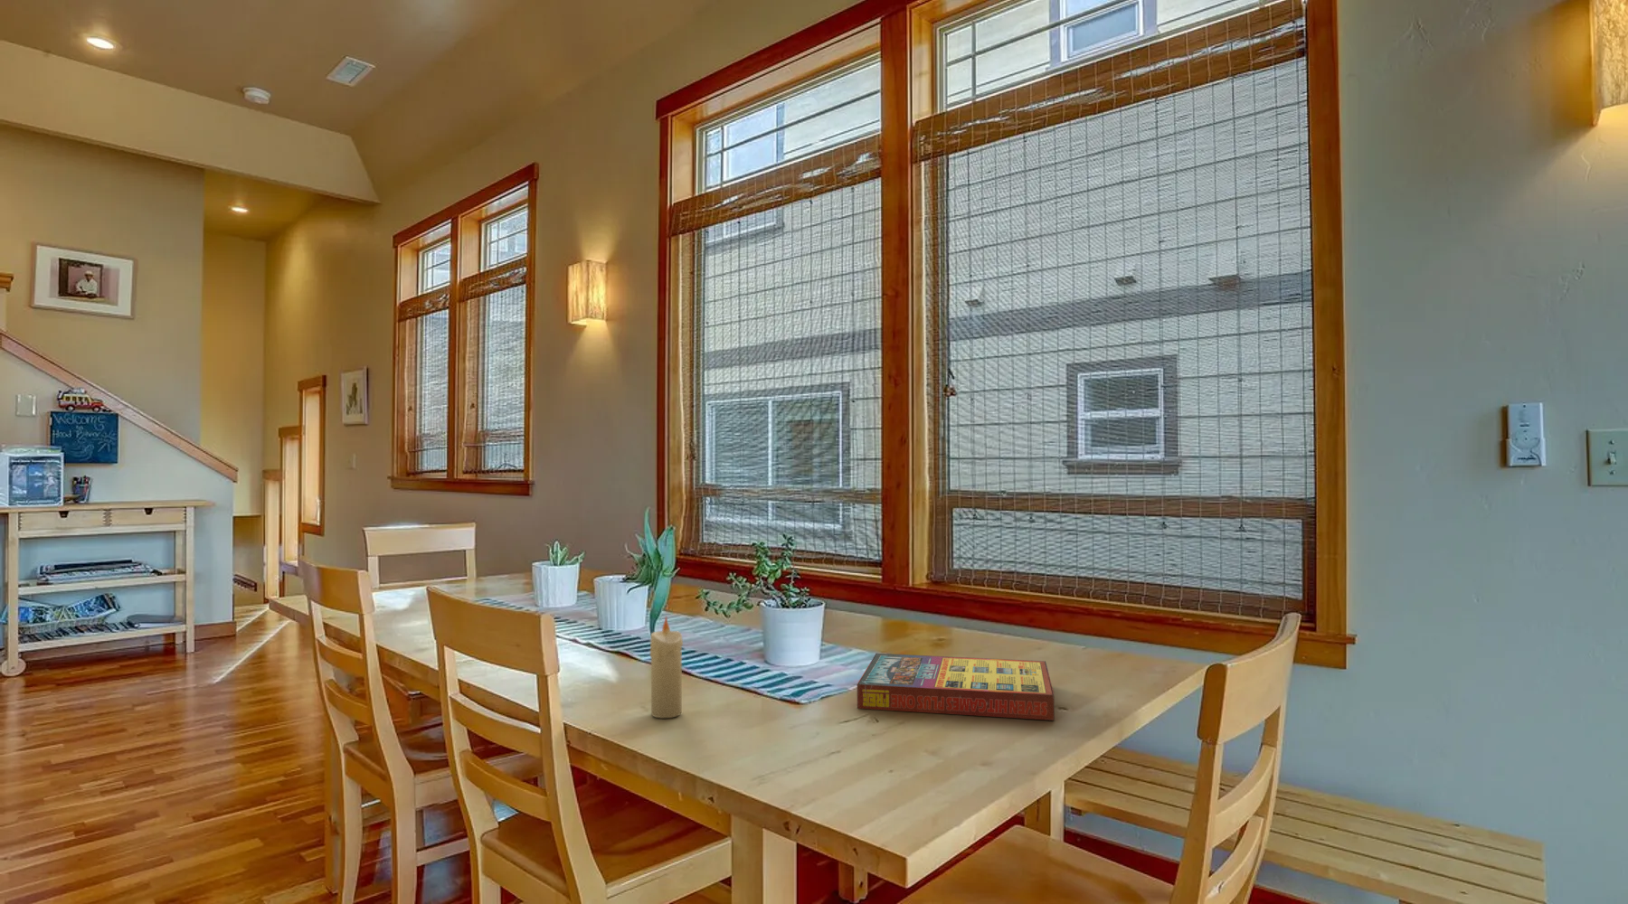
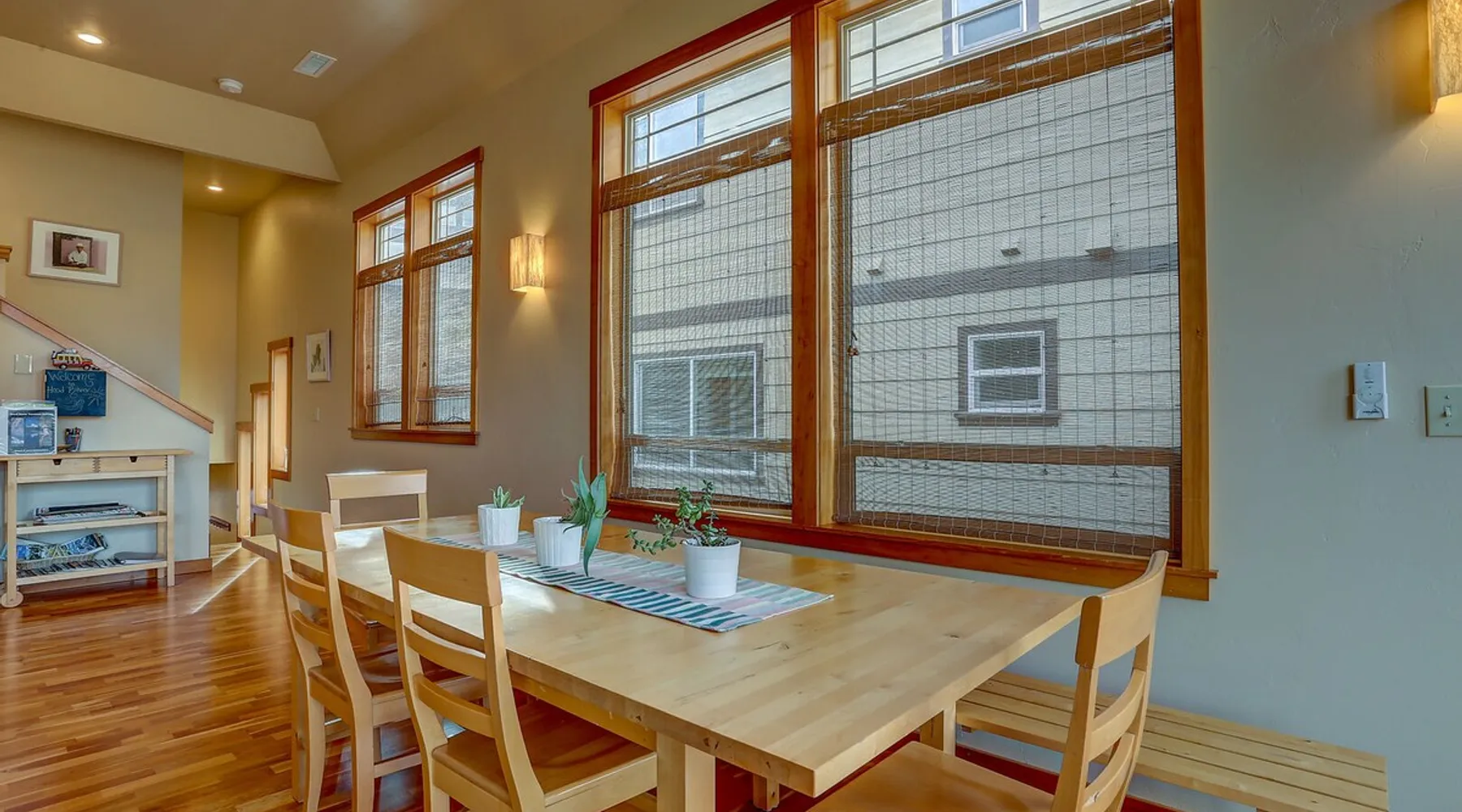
- candle [649,616,684,719]
- game compilation box [856,652,1056,721]
